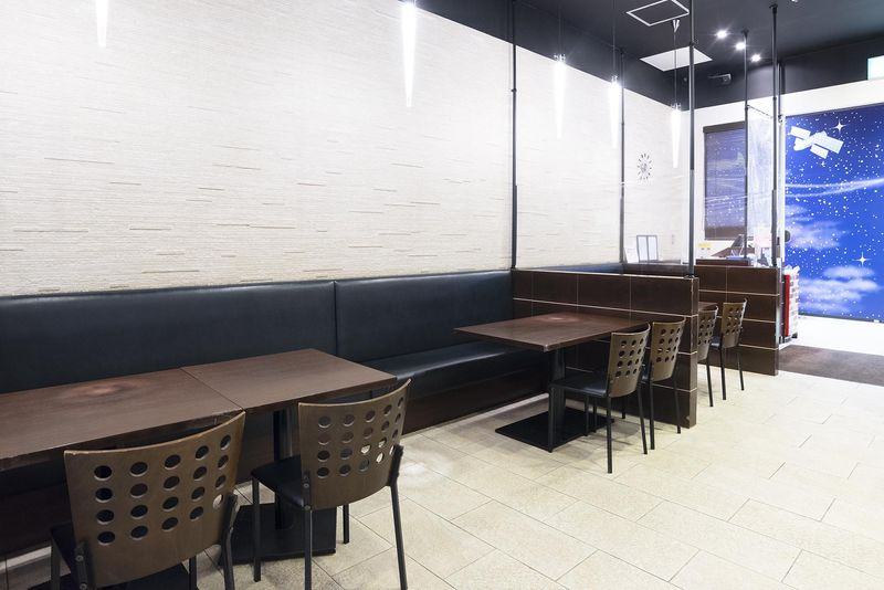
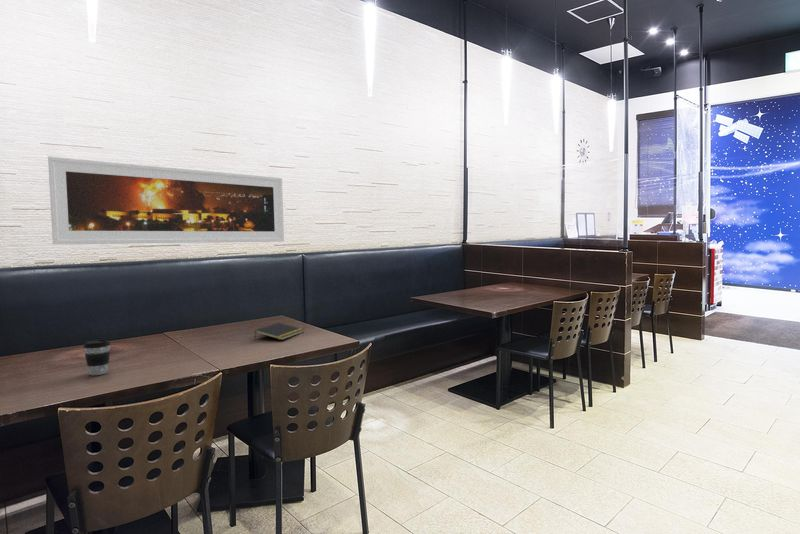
+ notepad [253,322,305,341]
+ coffee cup [82,339,111,376]
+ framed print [47,155,285,245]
